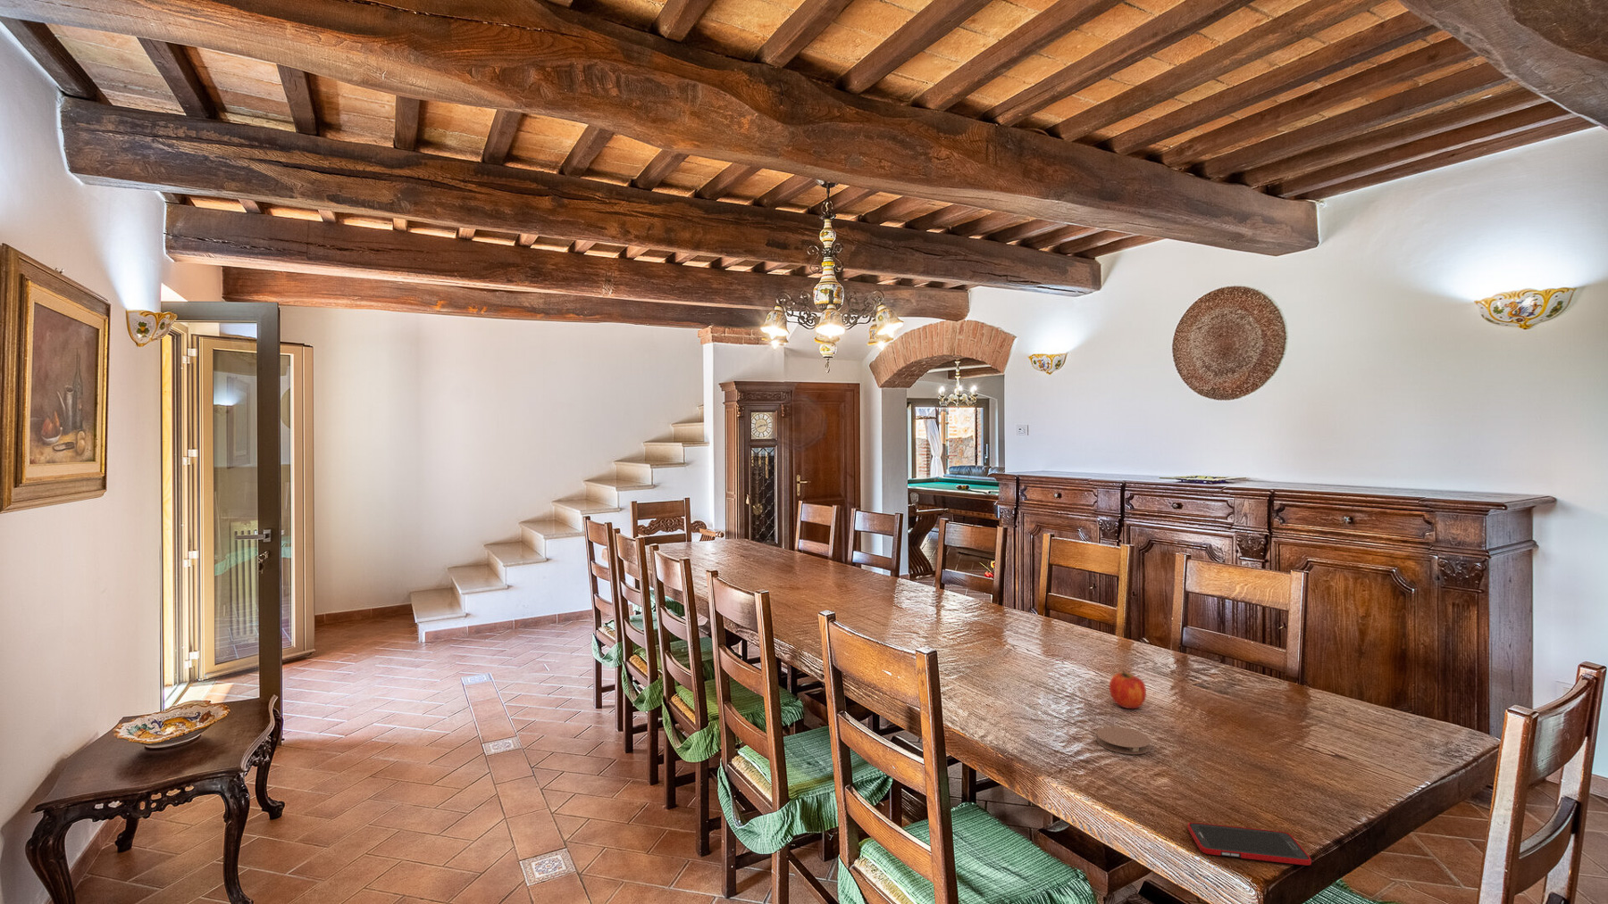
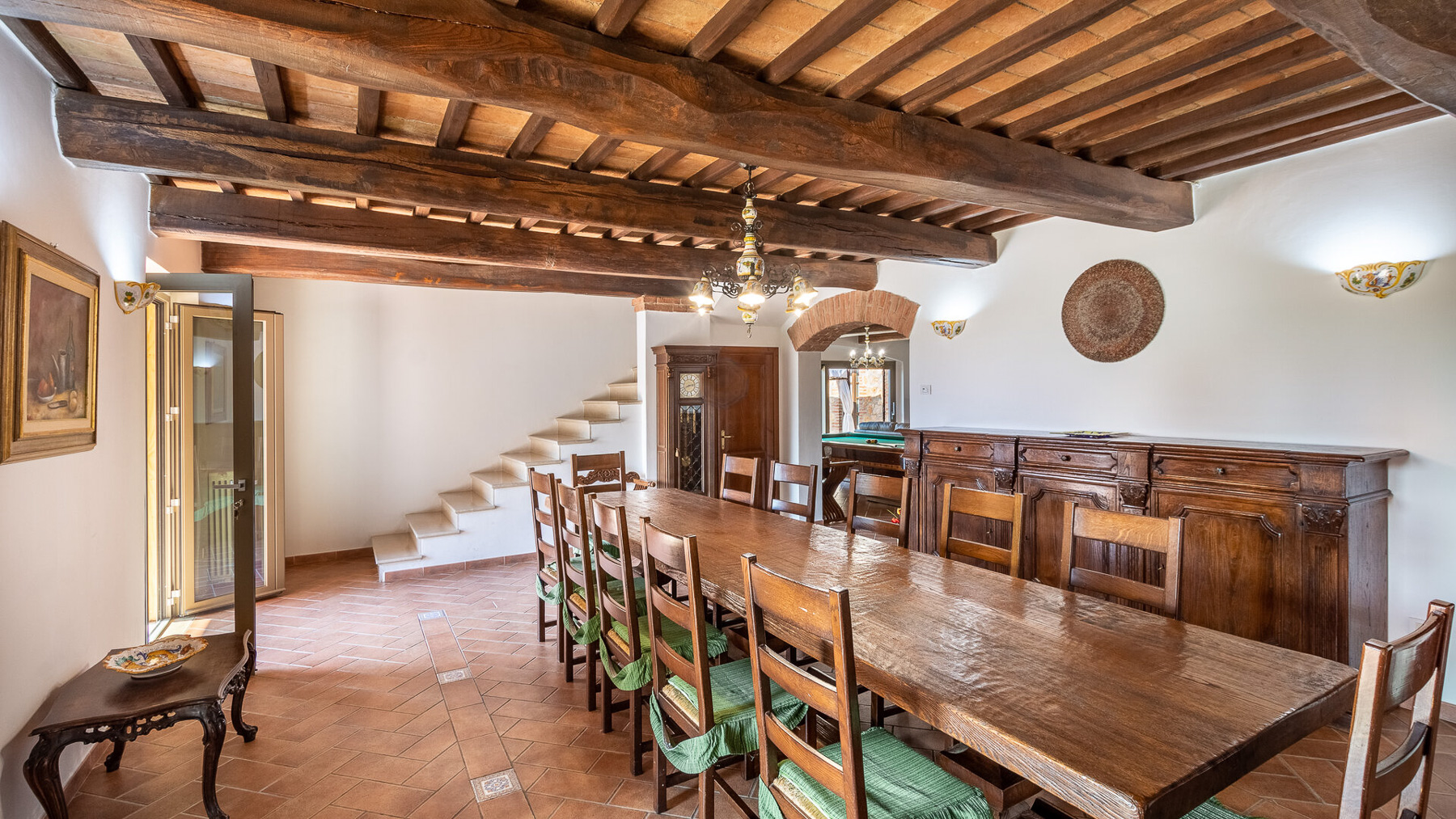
- cell phone [1187,822,1312,866]
- coaster [1097,726,1152,755]
- fruit [1109,670,1147,710]
